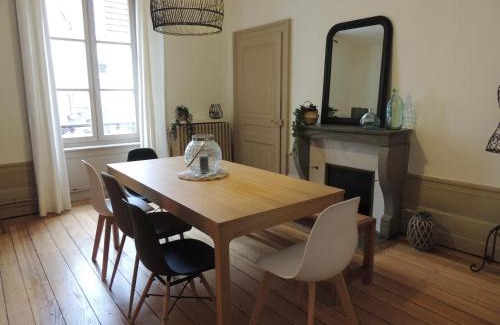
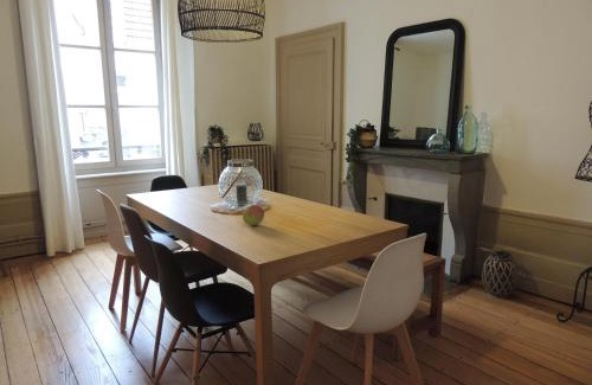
+ fruit [242,204,265,226]
